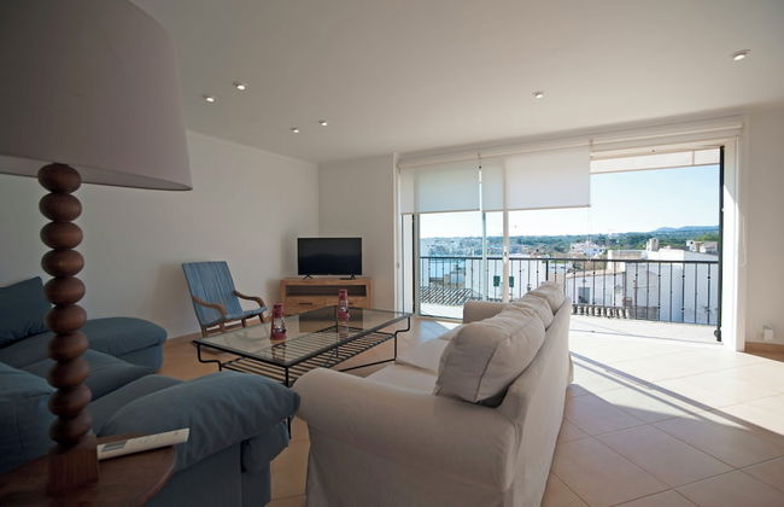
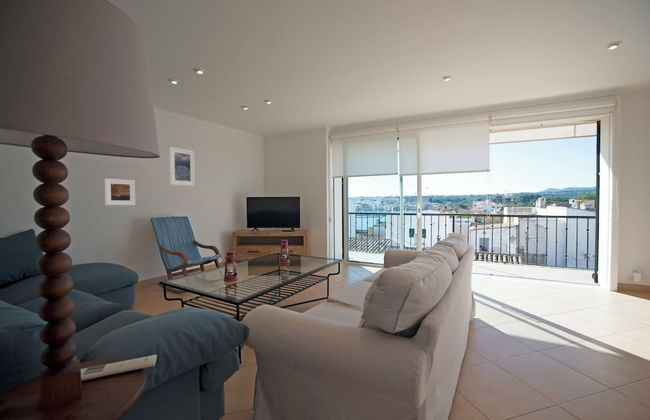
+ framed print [168,146,196,187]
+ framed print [104,178,136,206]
